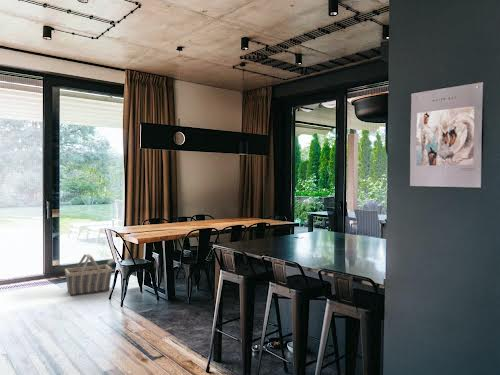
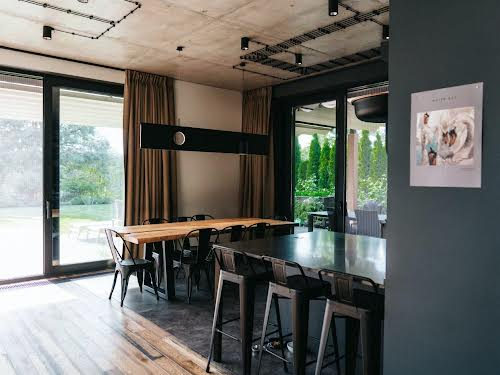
- basket [64,253,113,297]
